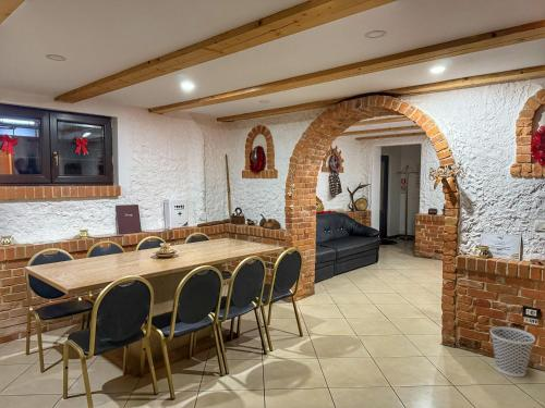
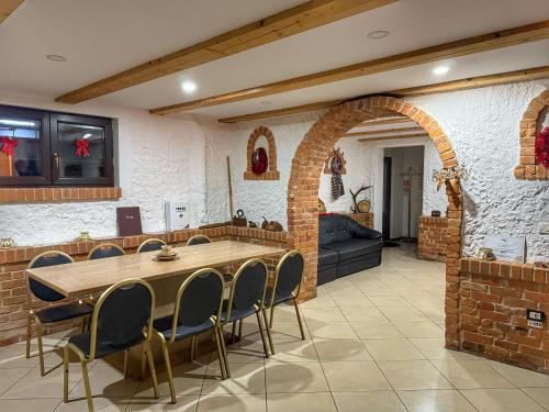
- wastebasket [489,325,536,378]
